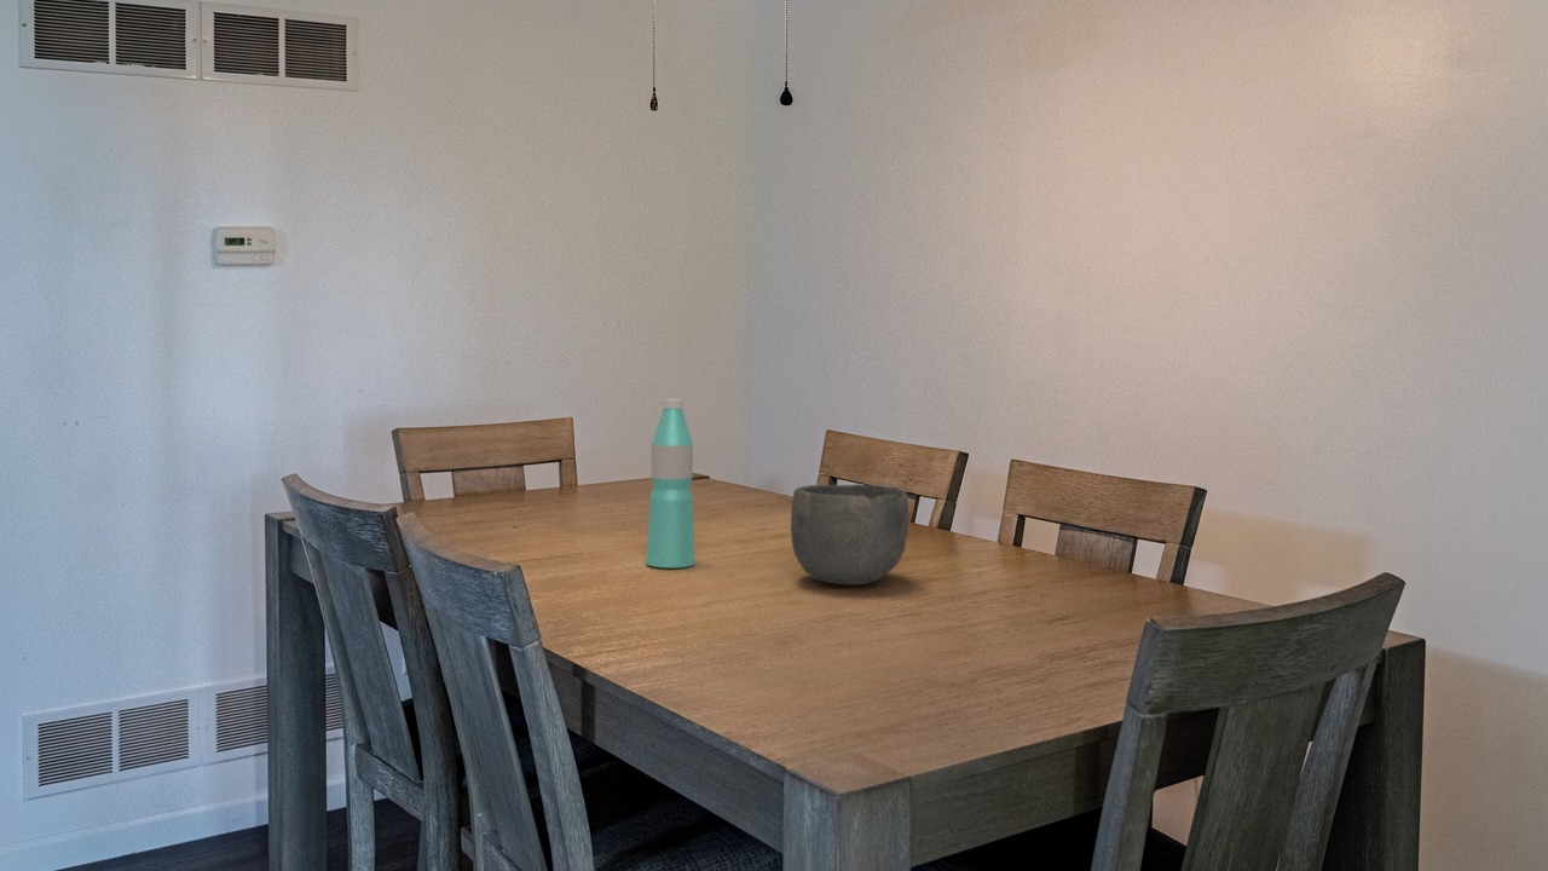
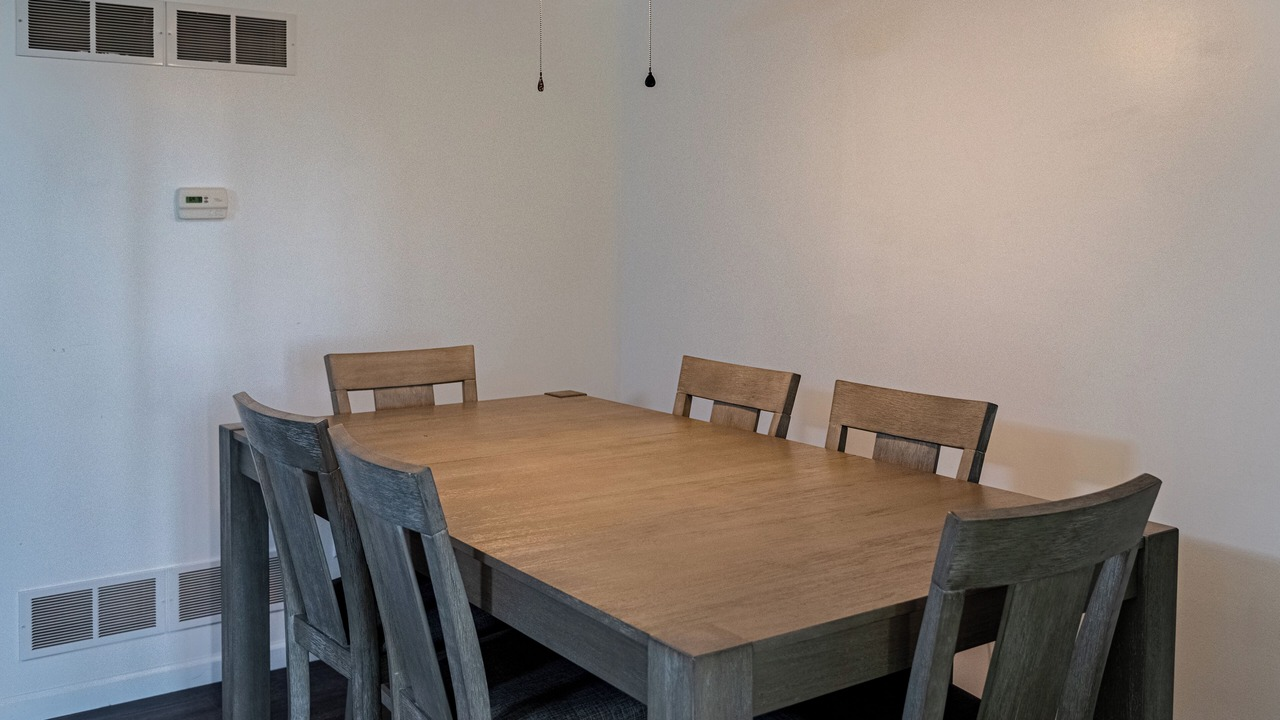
- water bottle [645,398,697,569]
- bowl [790,483,909,586]
